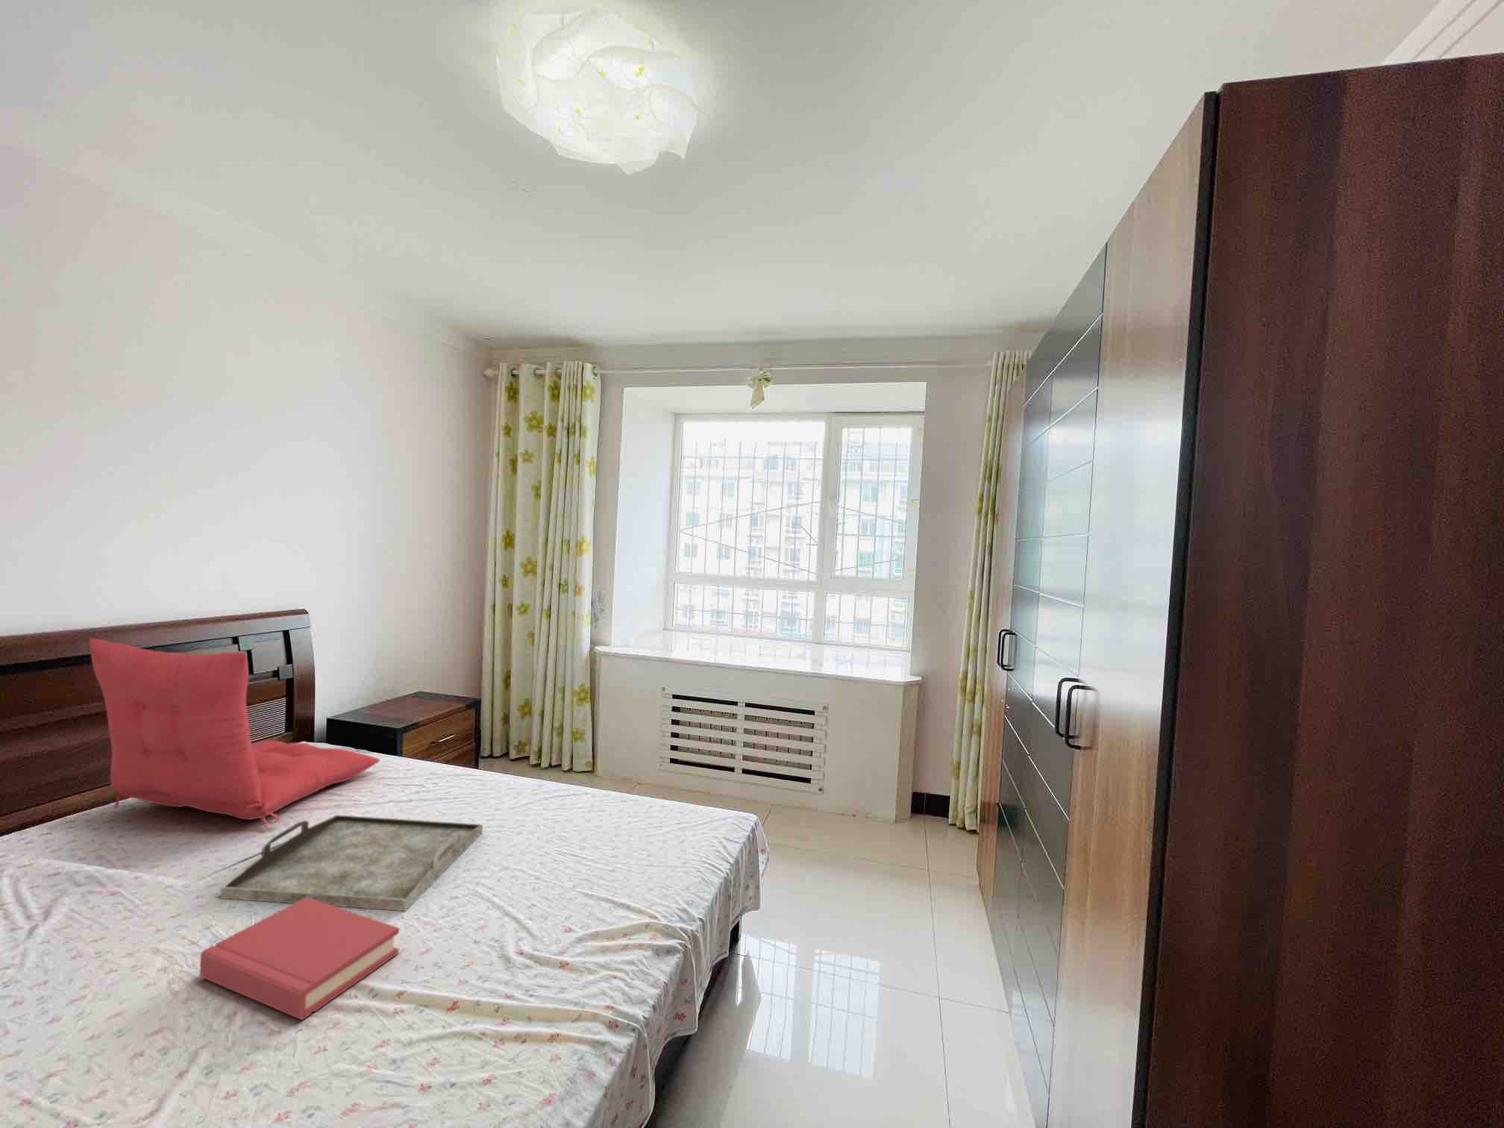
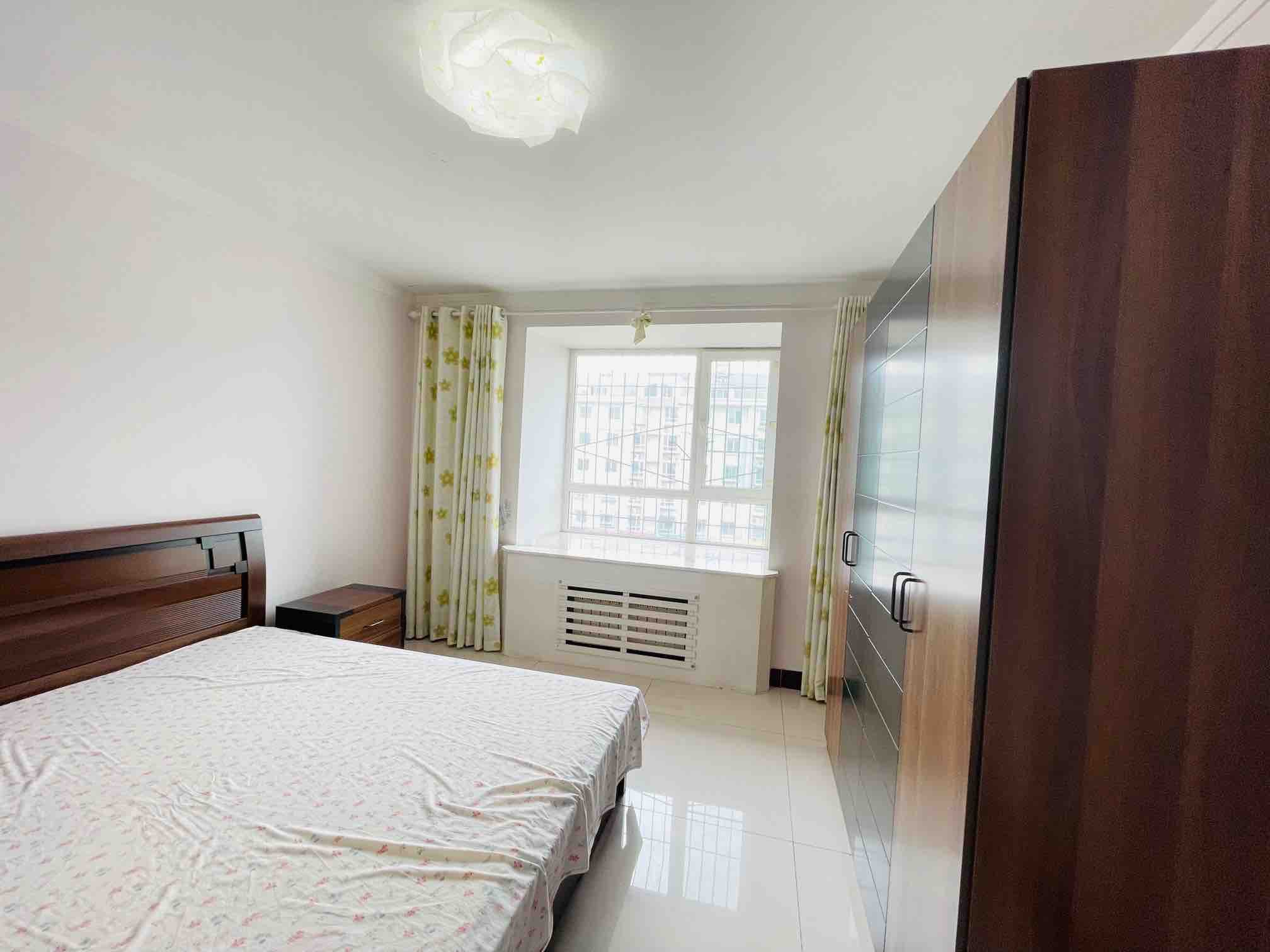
- hardback book [199,897,400,1020]
- seat cushion [89,637,380,829]
- serving tray [220,814,483,911]
